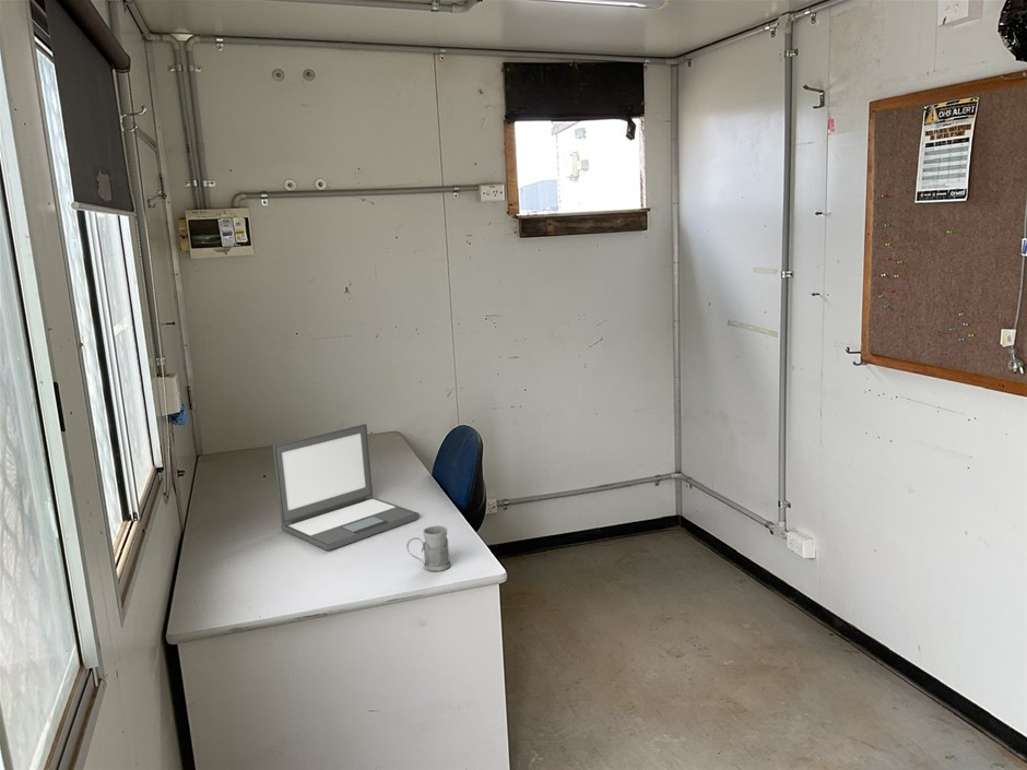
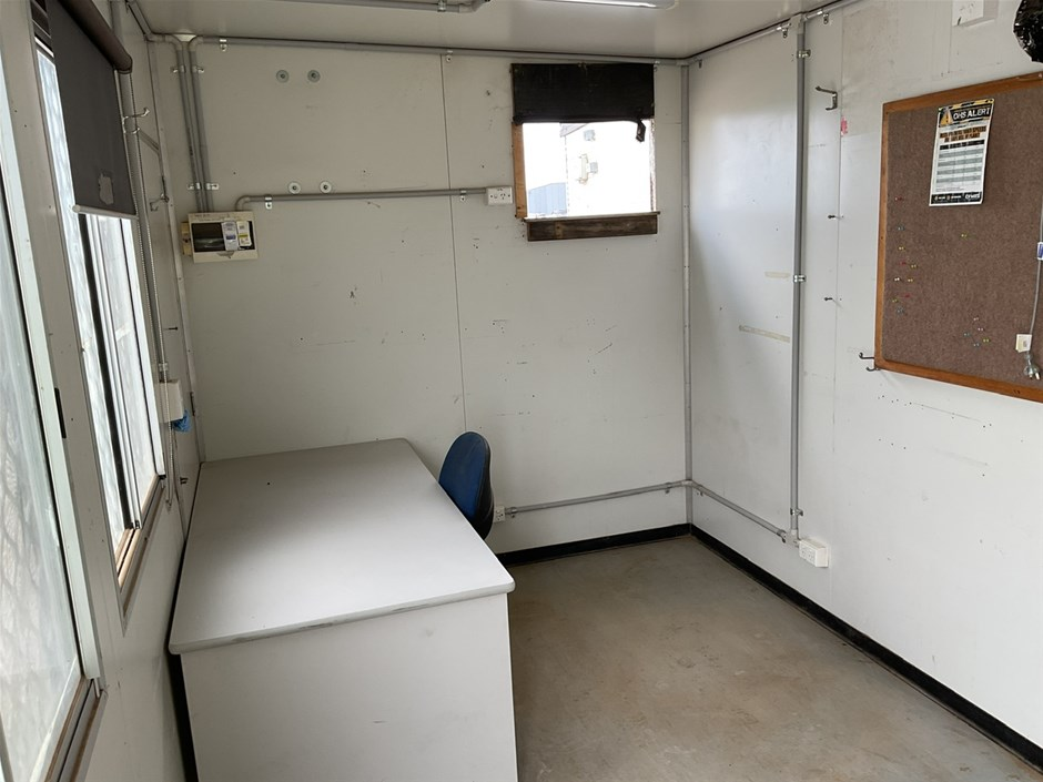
- laptop [272,423,421,552]
- mug [405,524,452,572]
